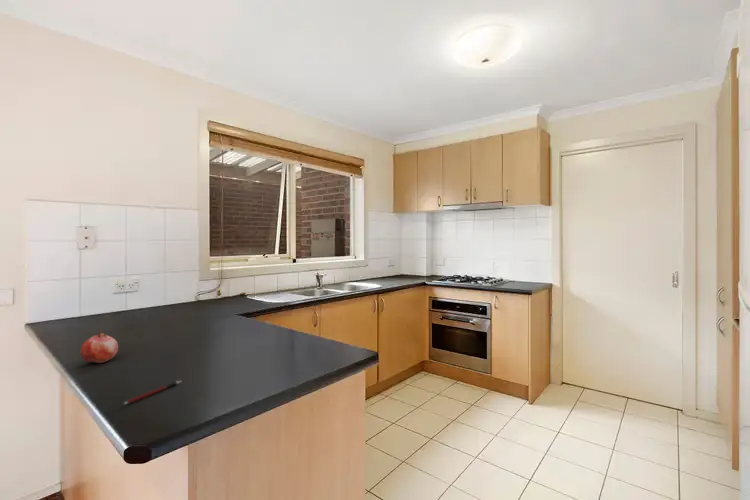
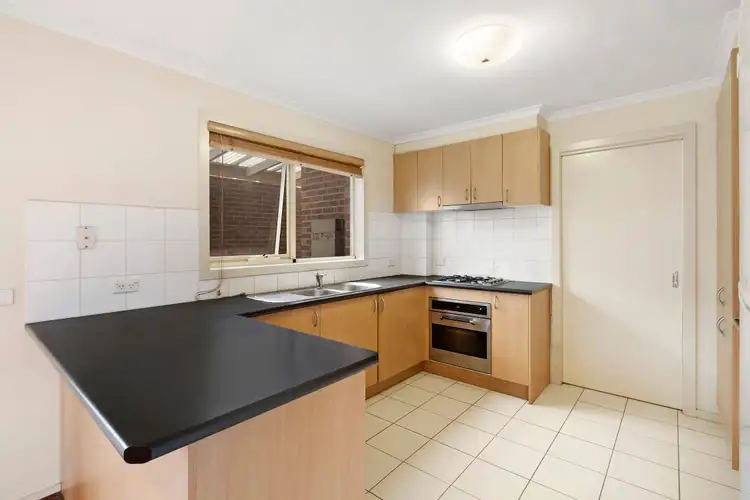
- fruit [79,329,119,364]
- pen [123,380,182,405]
